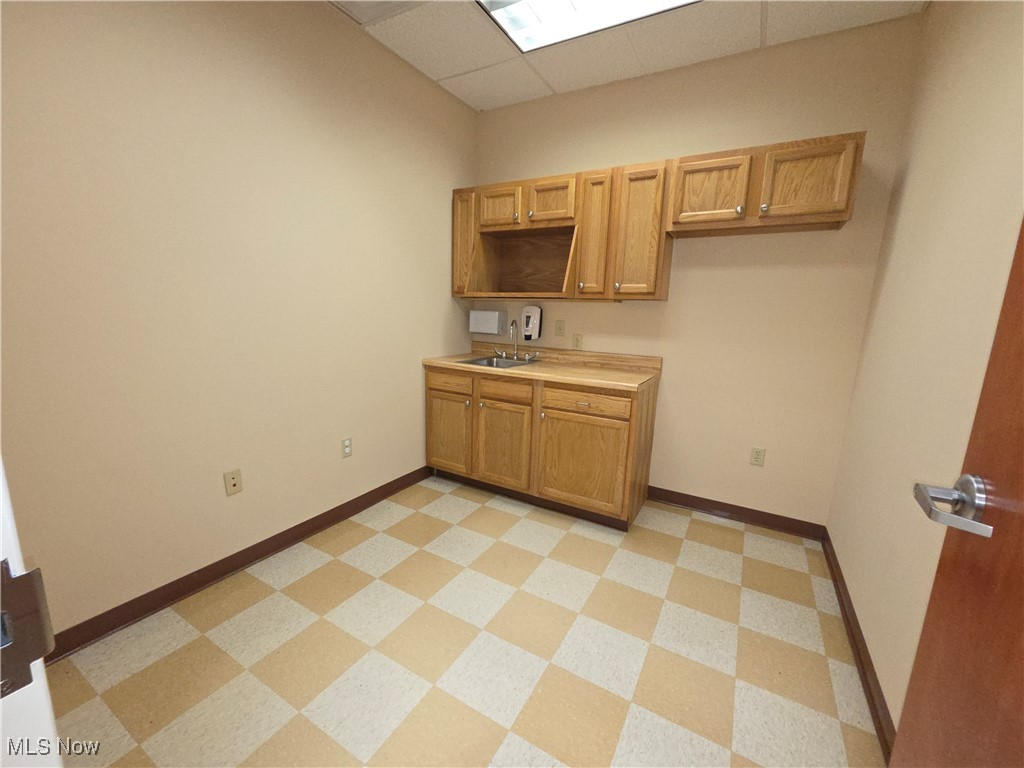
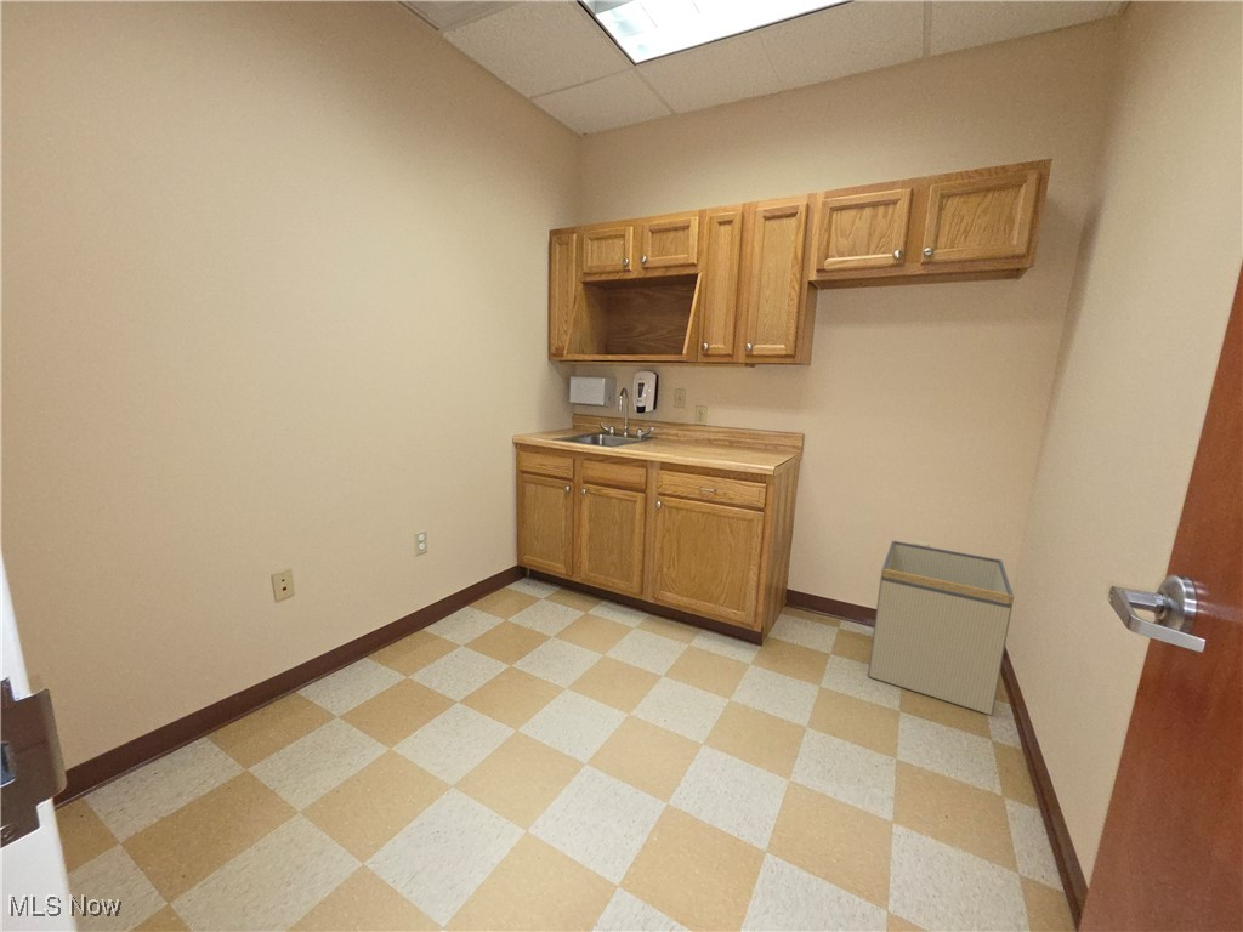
+ storage bin [867,540,1015,716]
